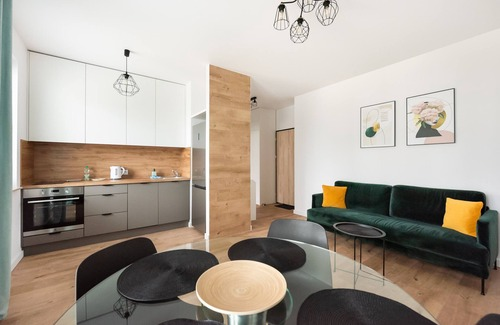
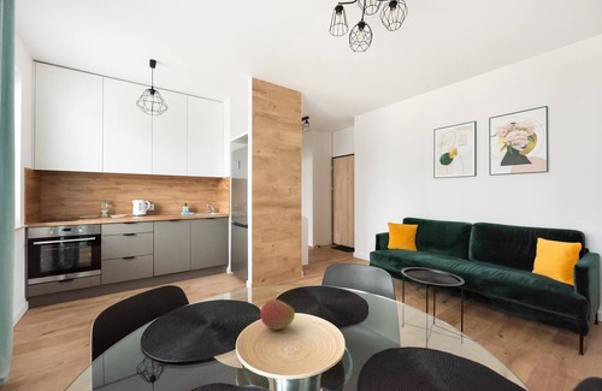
+ fruit [256,298,296,331]
